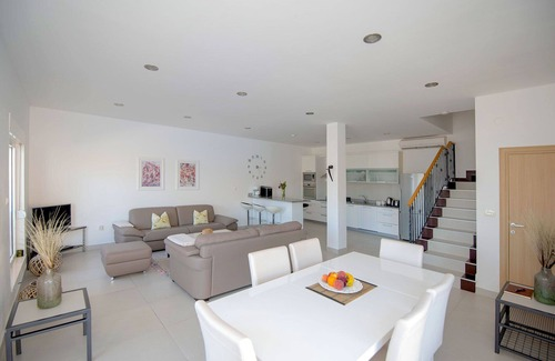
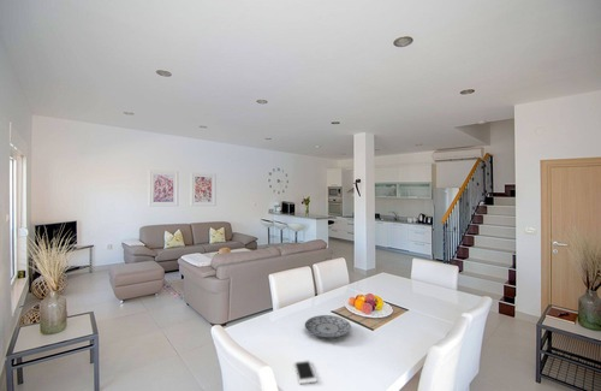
+ plate [303,314,352,339]
+ cell phone [292,359,319,385]
